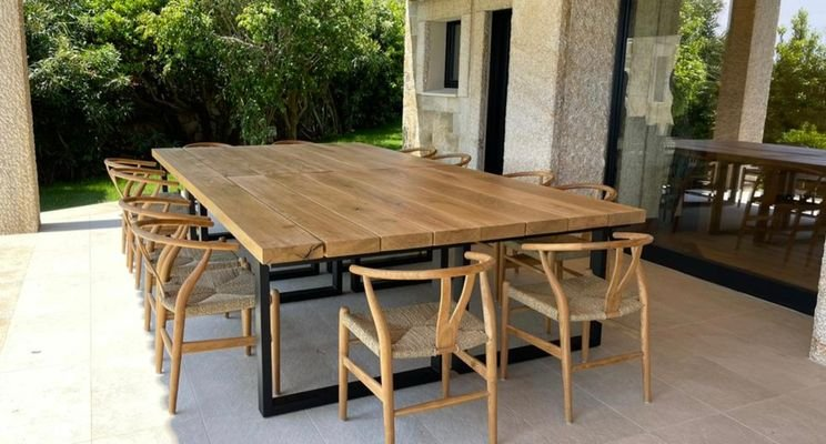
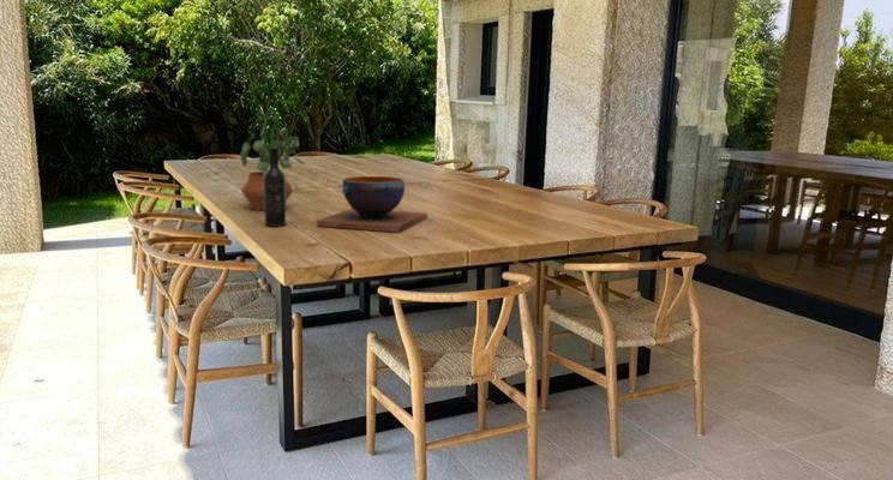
+ wine bottle [263,146,287,228]
+ decorative bowl [316,175,428,234]
+ potted plant [239,139,306,211]
